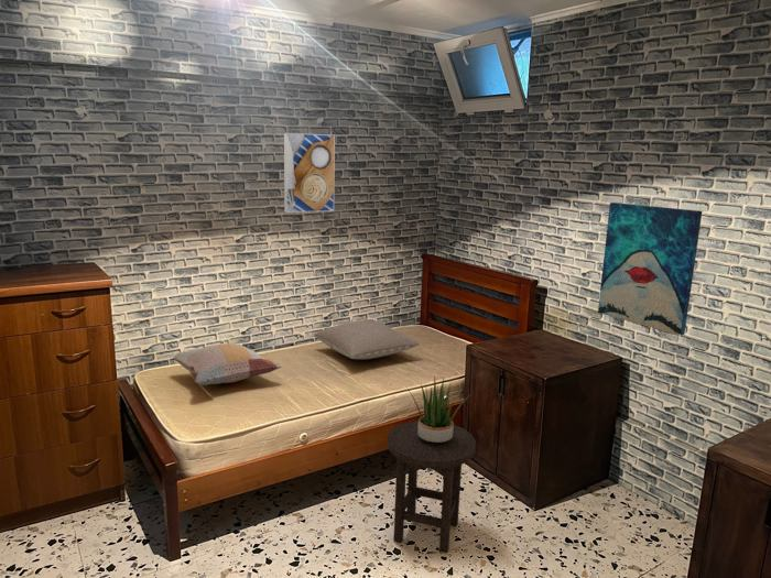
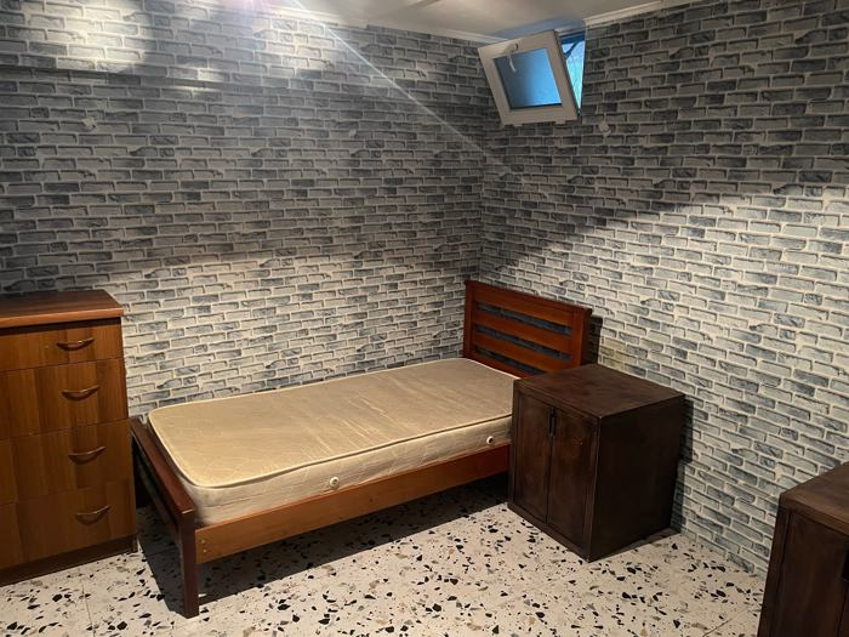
- potted plant [405,375,473,444]
- decorative pillow [173,342,282,386]
- stool [386,419,477,554]
- wall art [597,201,704,337]
- pillow [313,319,421,360]
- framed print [283,132,336,214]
